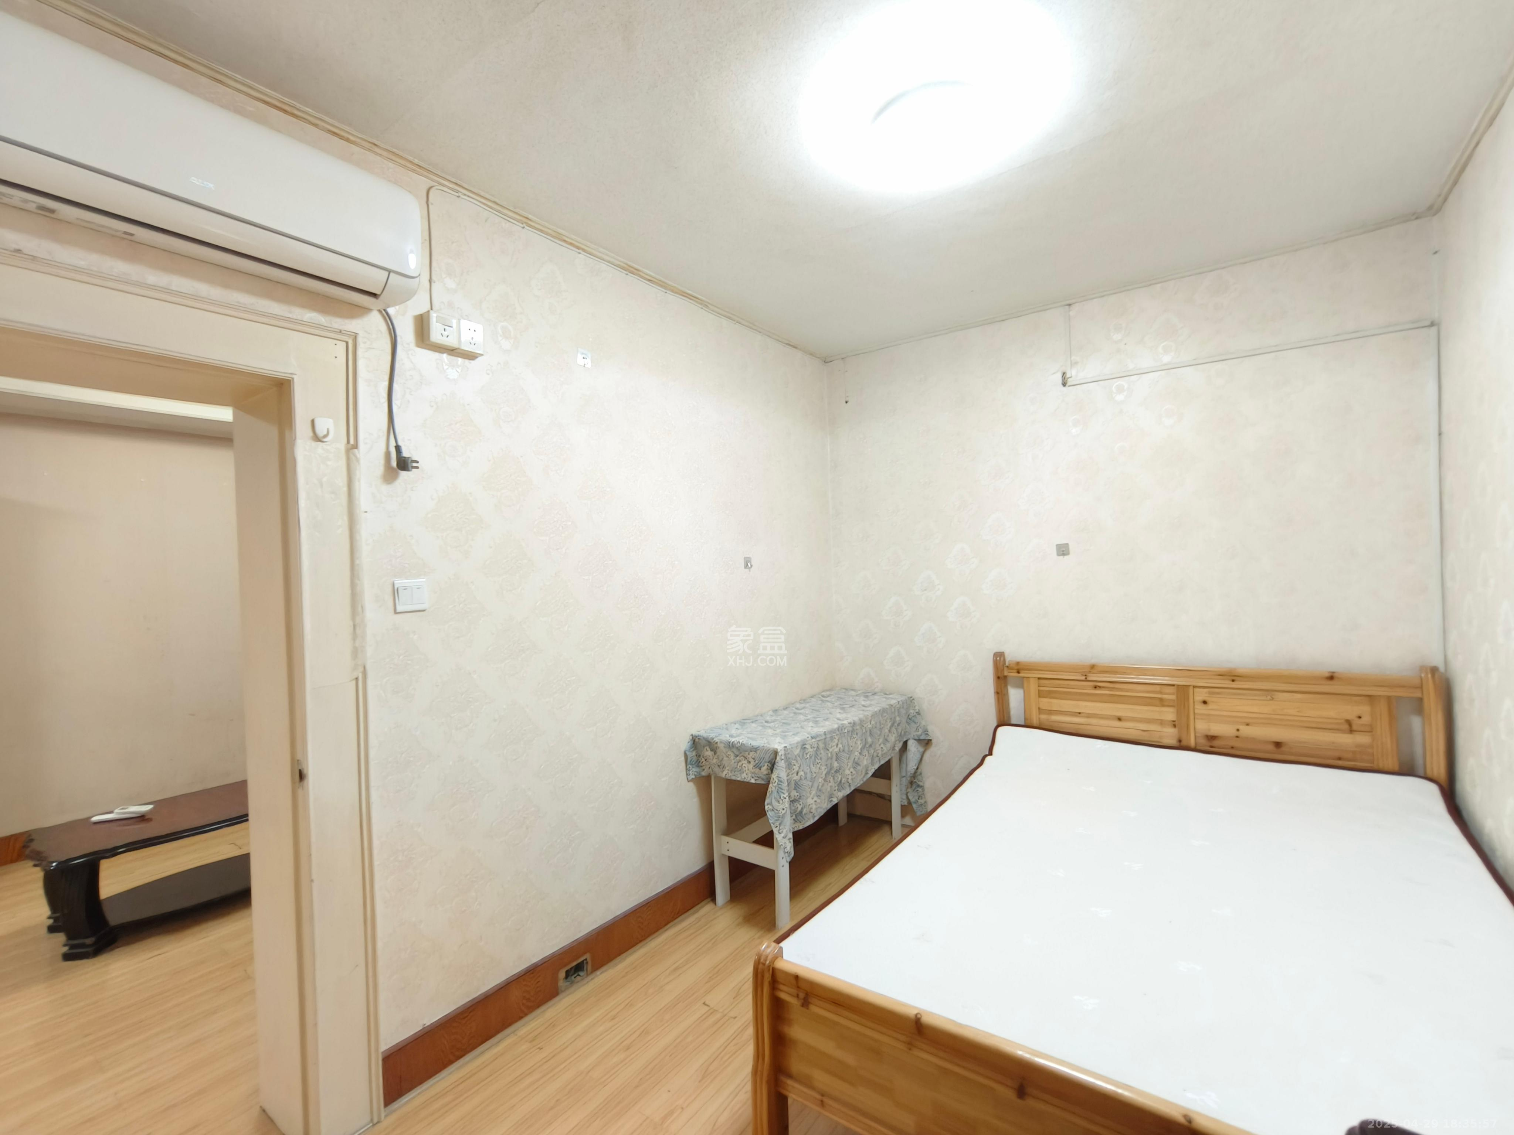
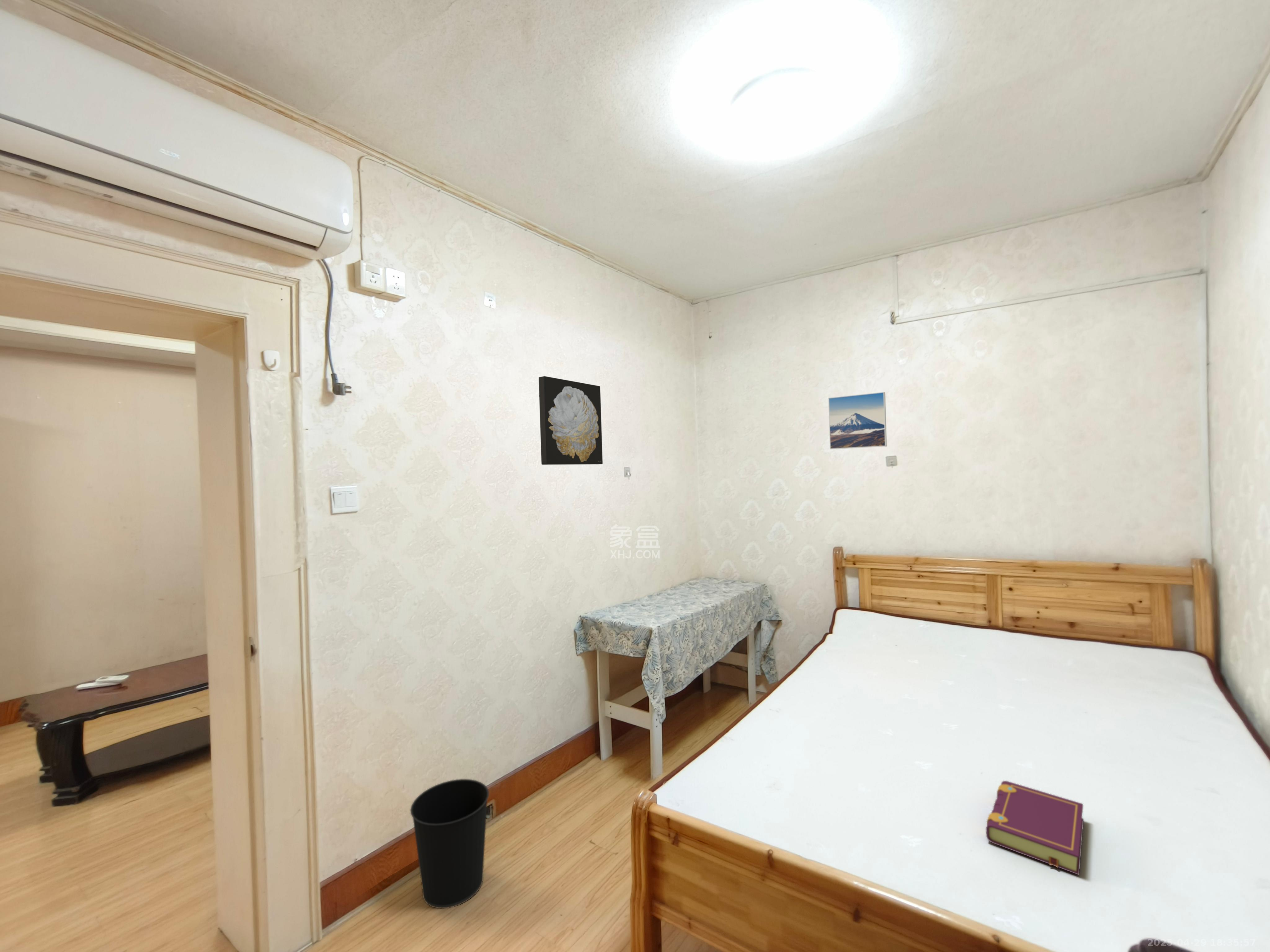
+ wastebasket [410,779,489,909]
+ wall art [538,376,603,465]
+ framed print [828,392,887,450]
+ book [986,780,1084,875]
